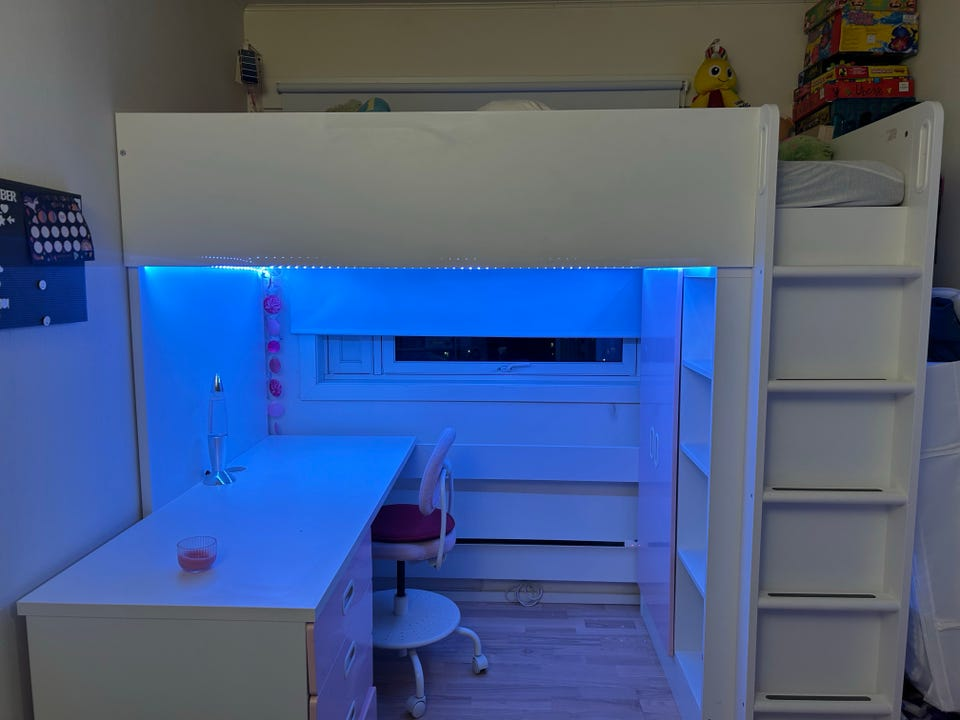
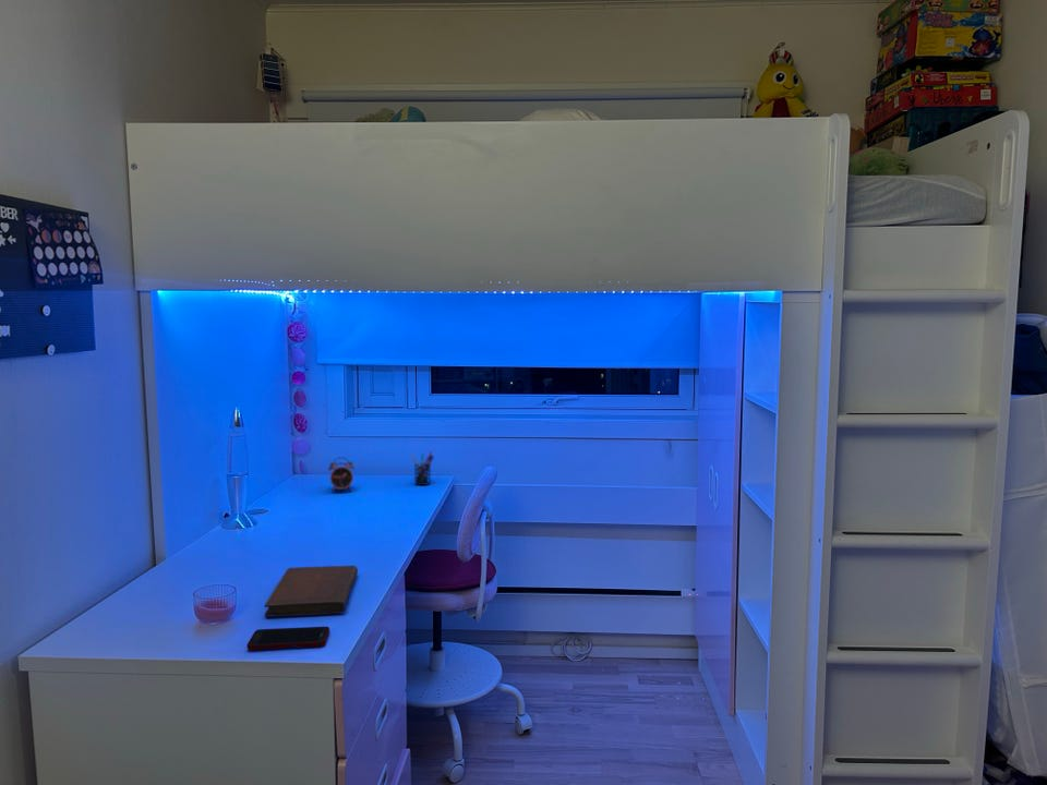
+ cell phone [246,626,330,651]
+ notebook [263,565,359,618]
+ alarm clock [327,456,356,494]
+ pen holder [410,449,435,486]
